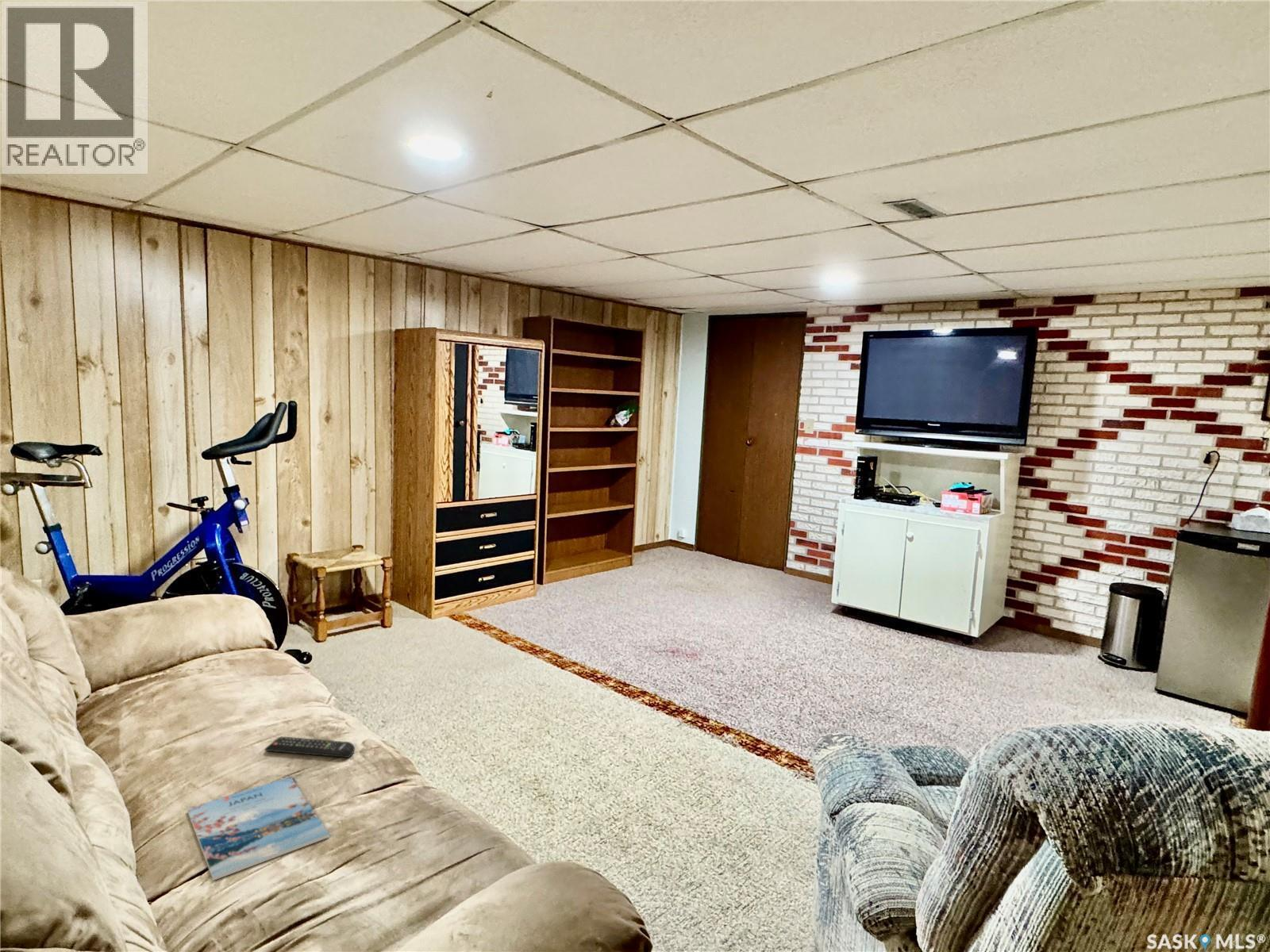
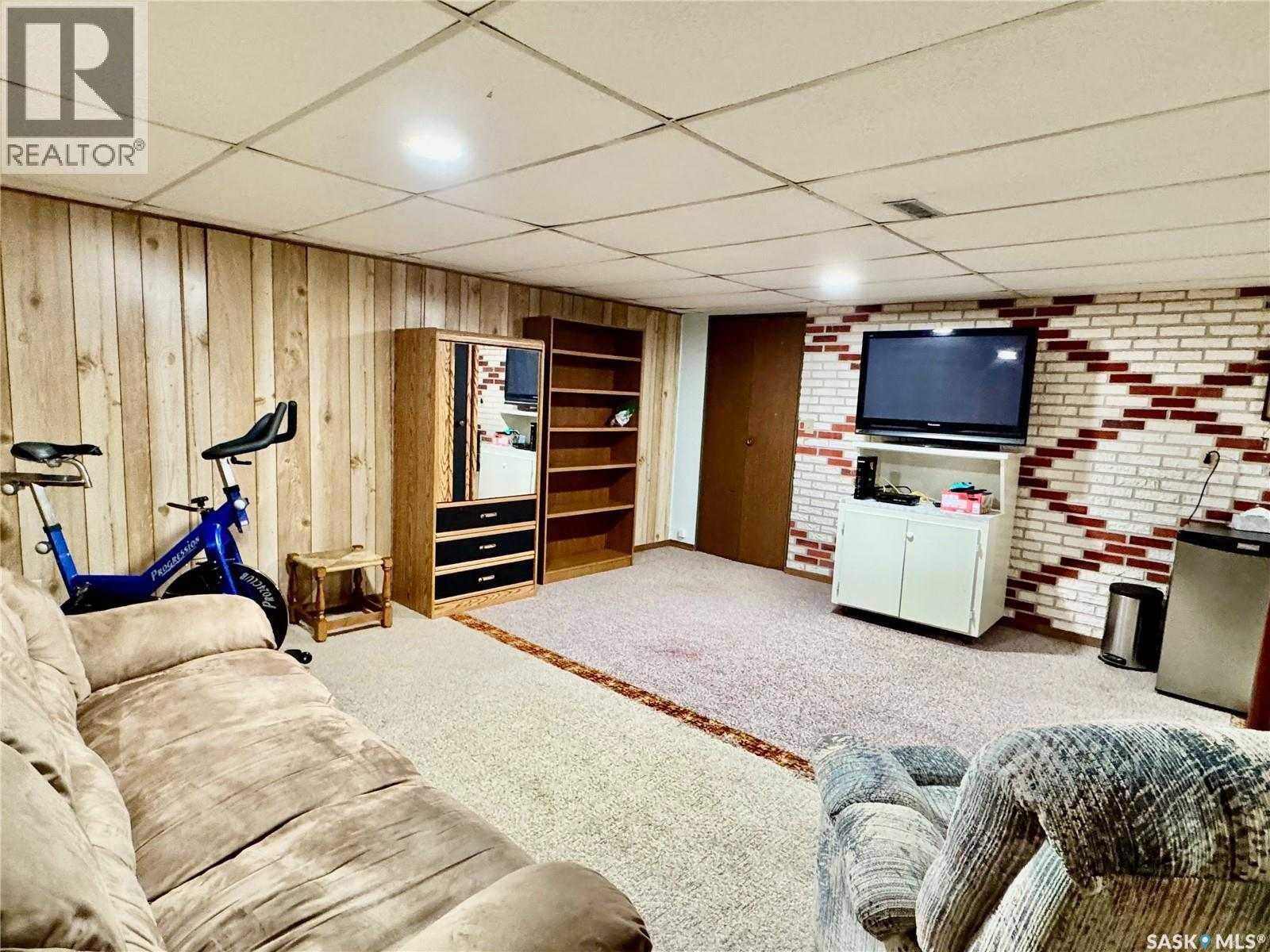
- magazine [187,776,330,881]
- remote control [264,735,356,758]
